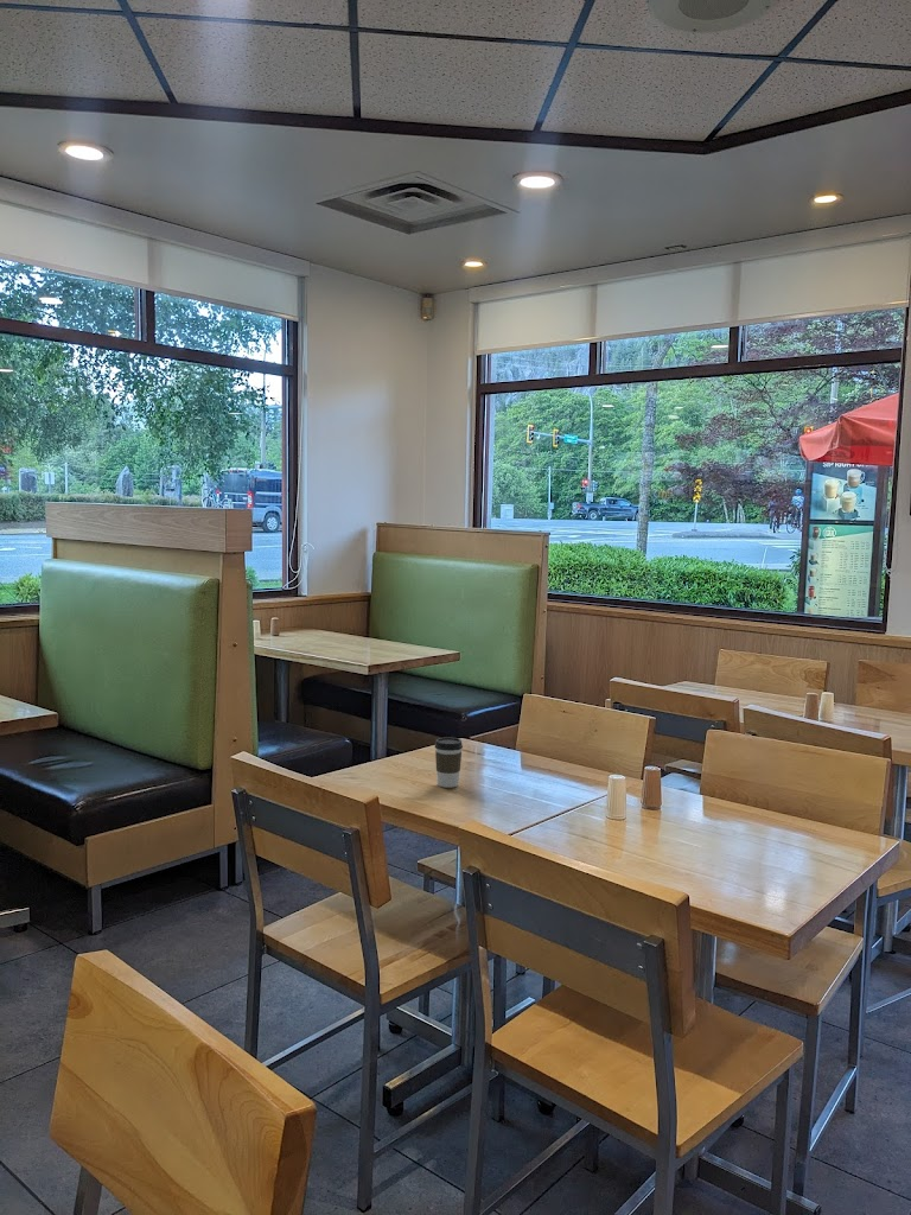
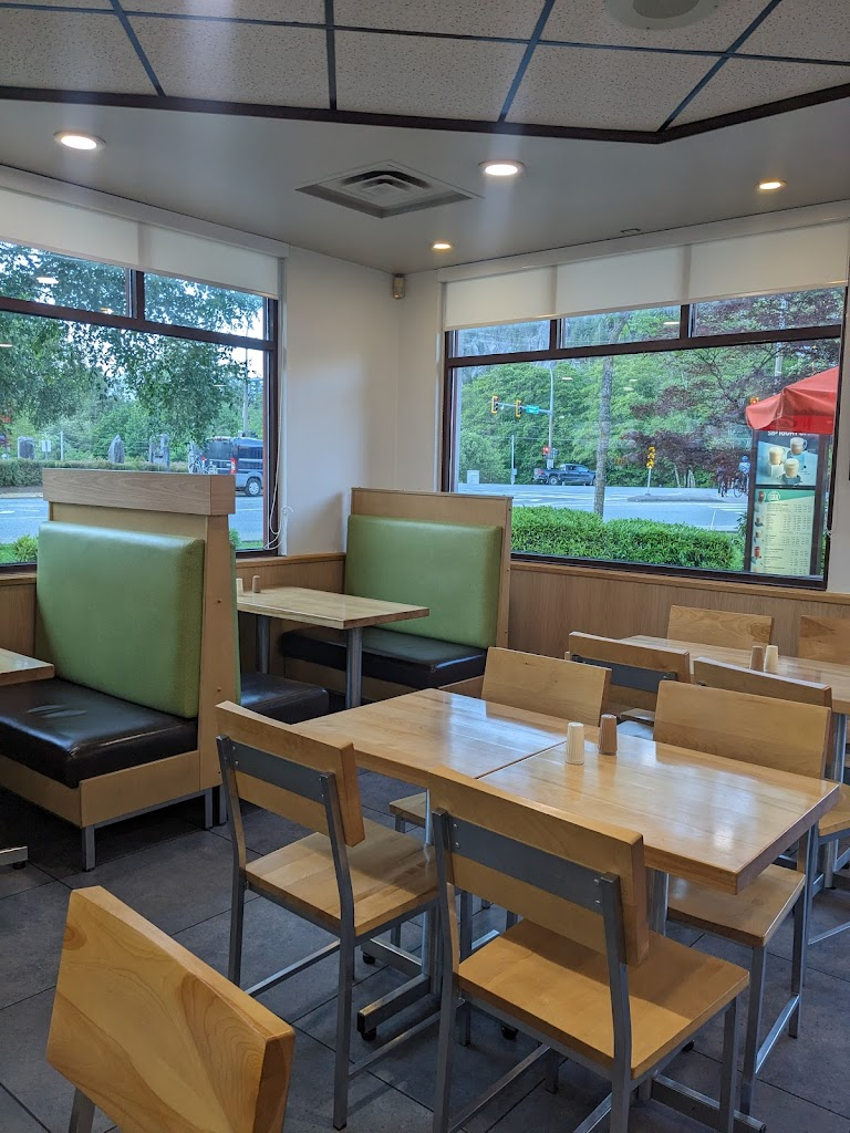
- coffee cup [434,737,464,789]
